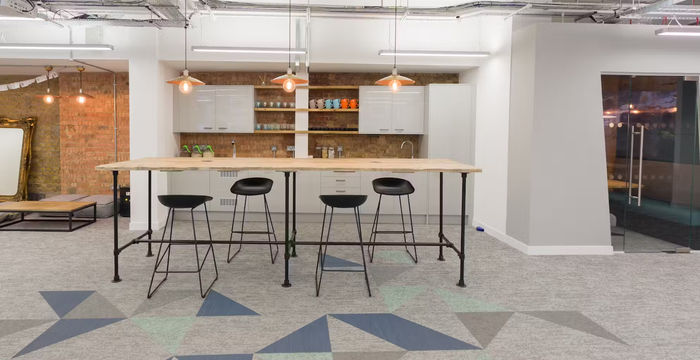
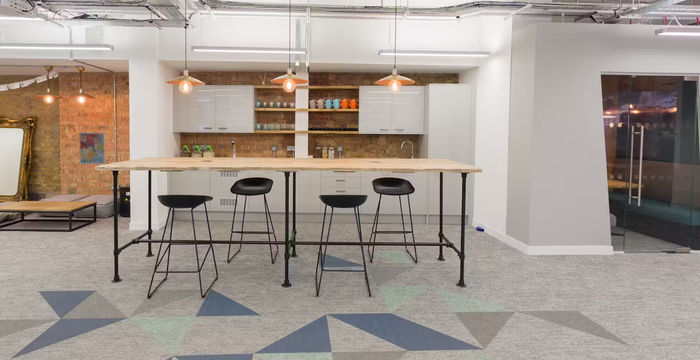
+ wall art [78,131,107,165]
